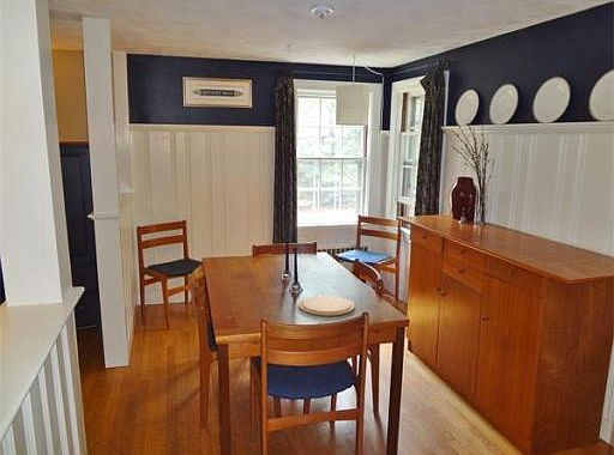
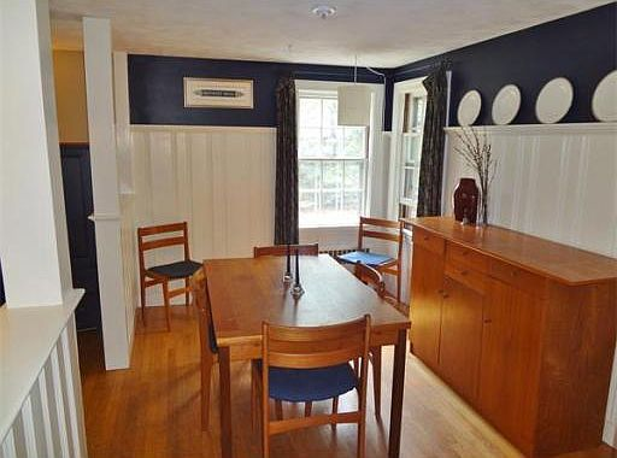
- plate [297,295,356,317]
